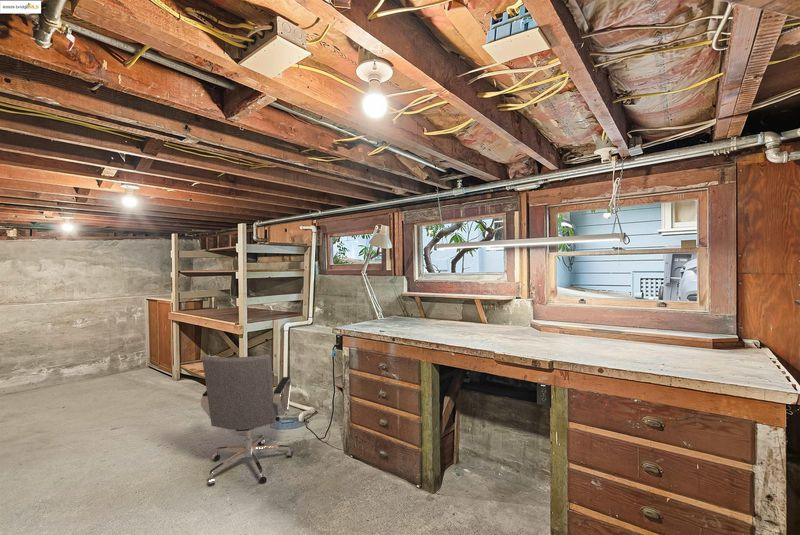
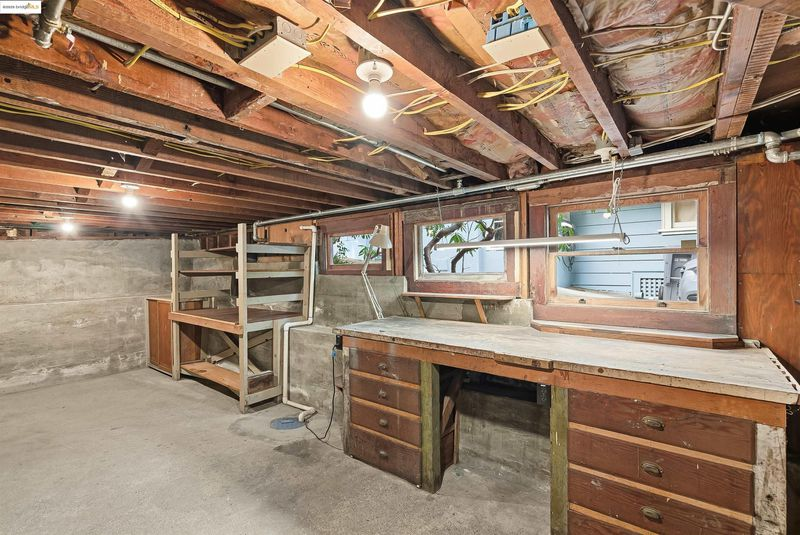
- office chair [200,353,294,487]
